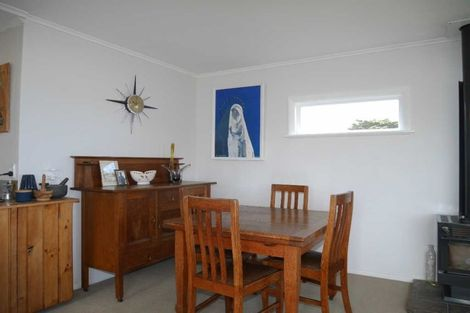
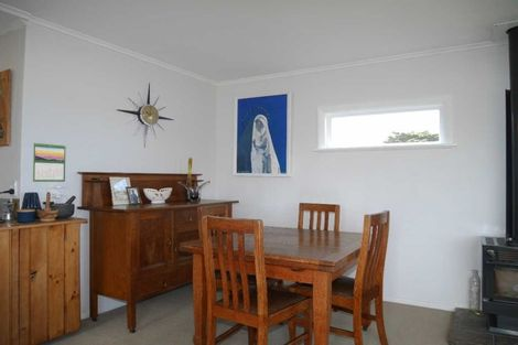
+ calendar [32,141,66,183]
